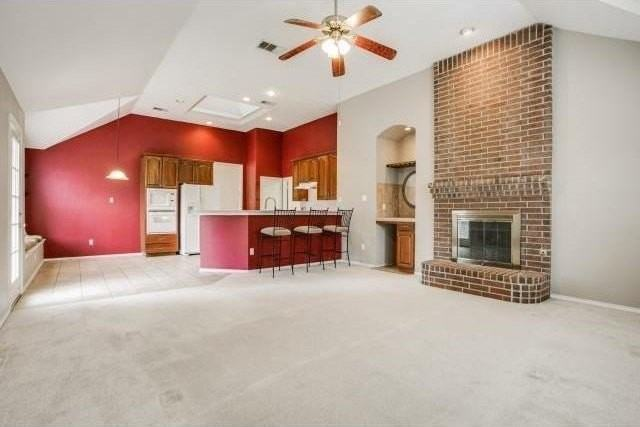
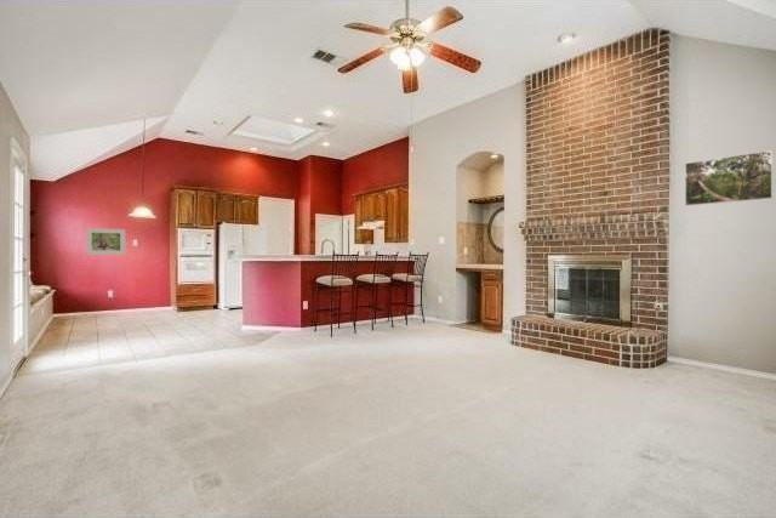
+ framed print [85,227,126,256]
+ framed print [684,149,774,207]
